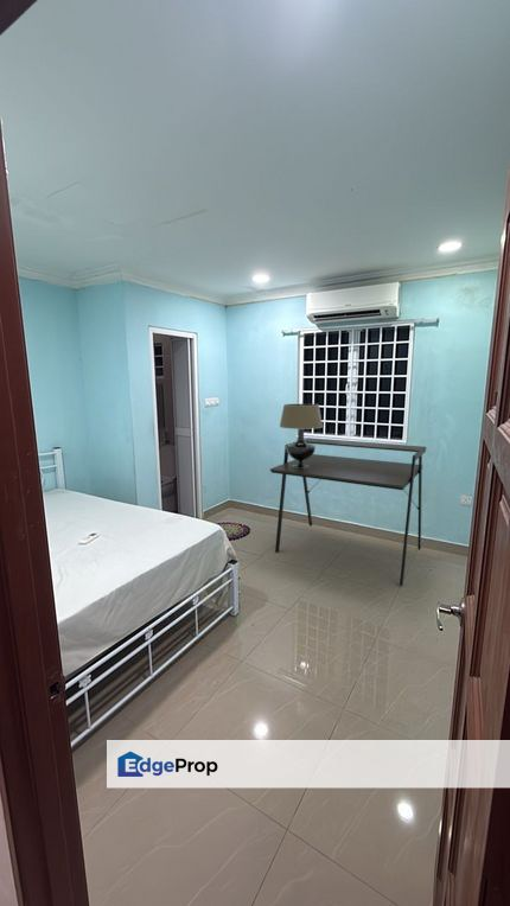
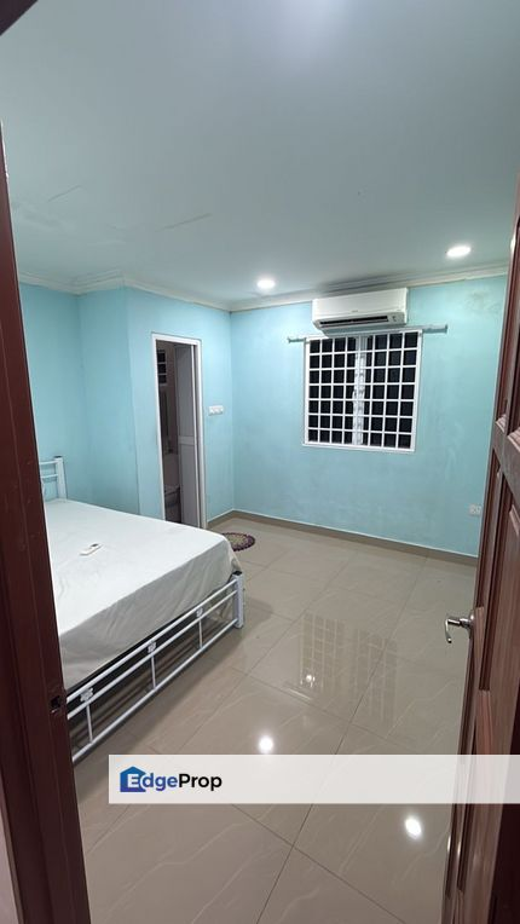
- desk [269,438,427,587]
- table lamp [279,403,324,468]
